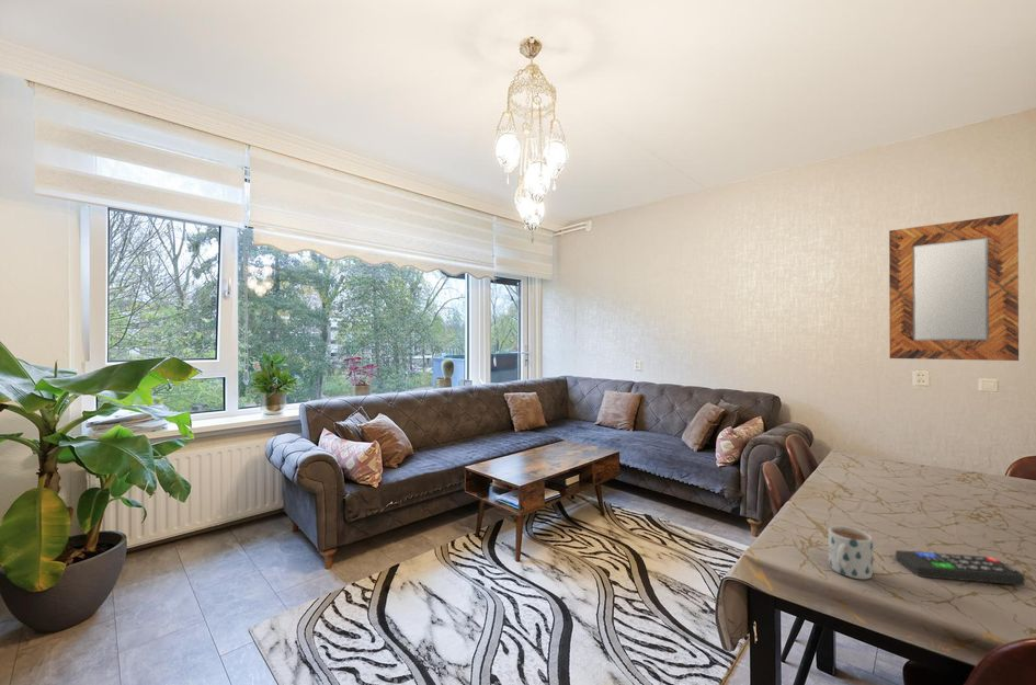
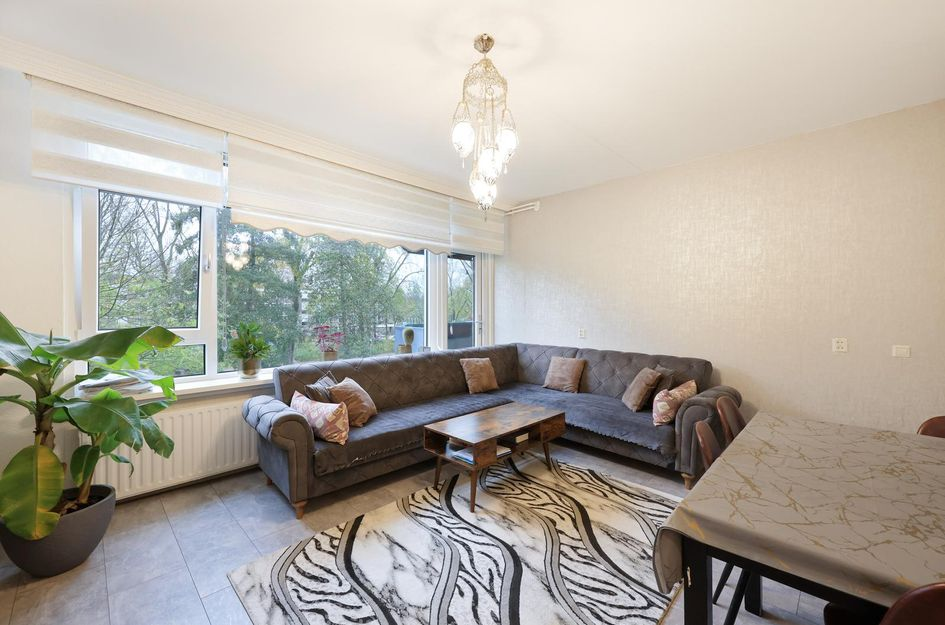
- remote control [895,549,1026,586]
- home mirror [888,213,1020,362]
- mug [828,525,874,580]
